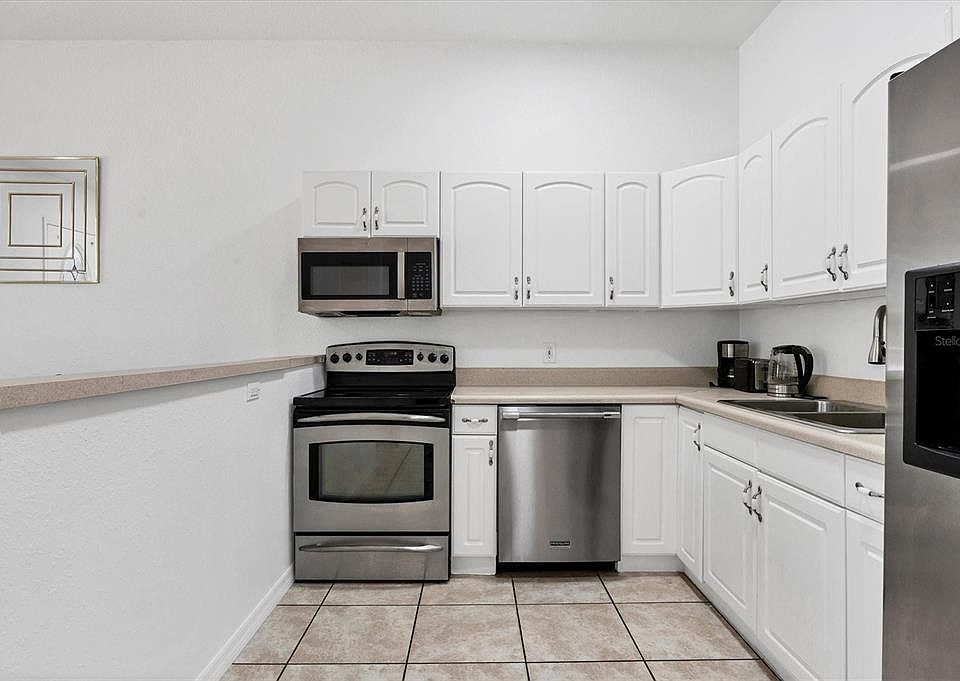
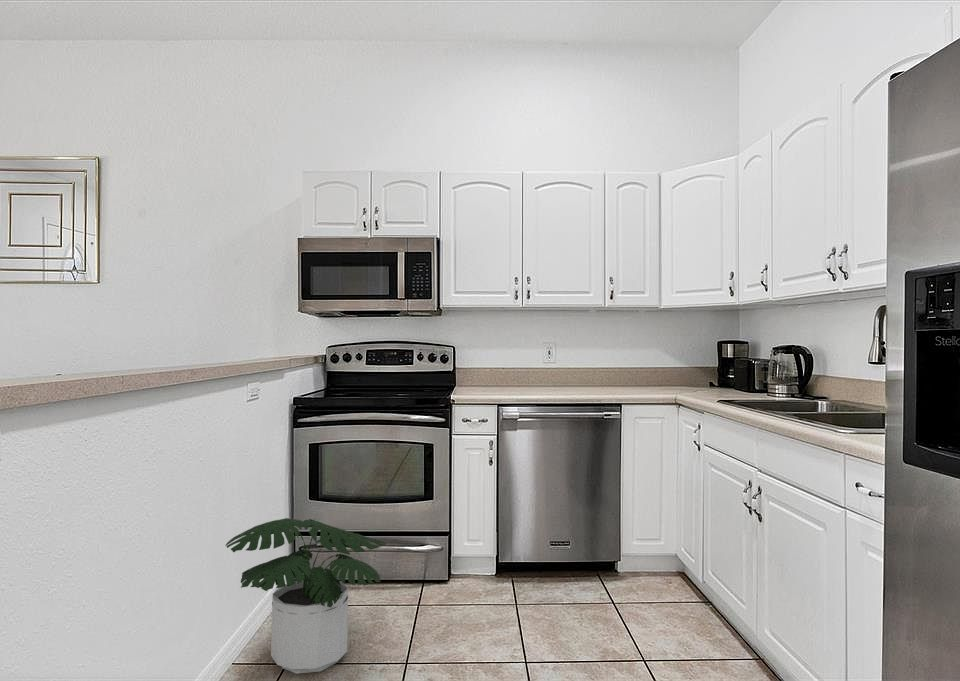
+ potted plant [224,517,387,675]
